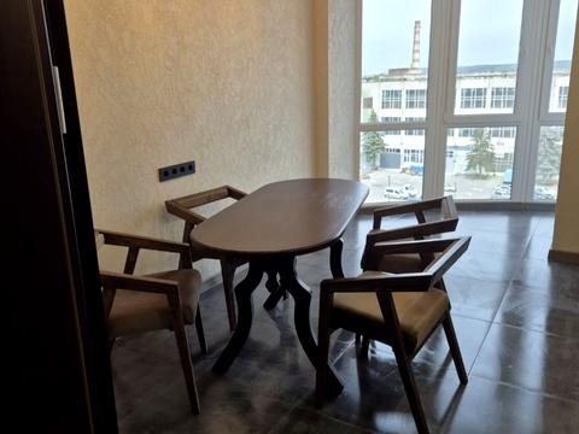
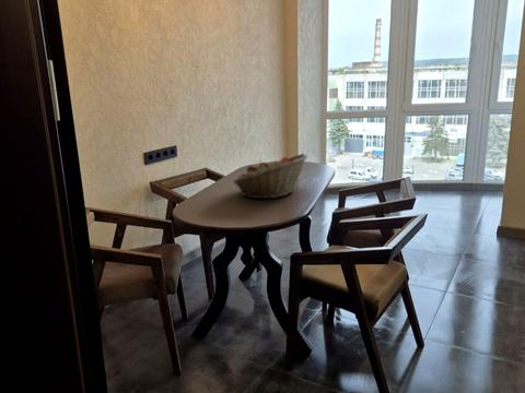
+ fruit basket [232,153,308,200]
